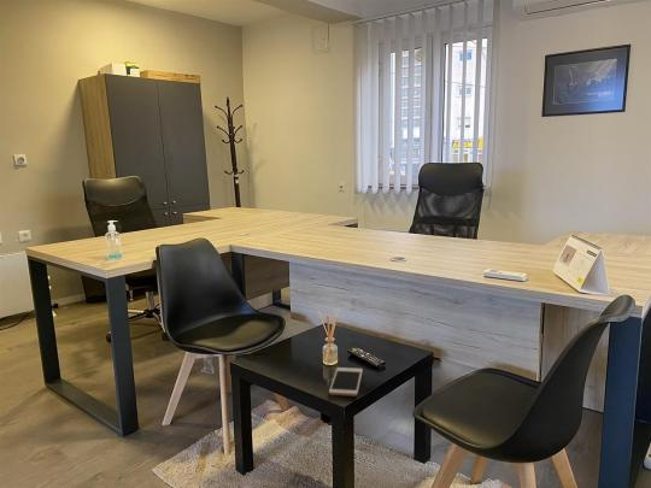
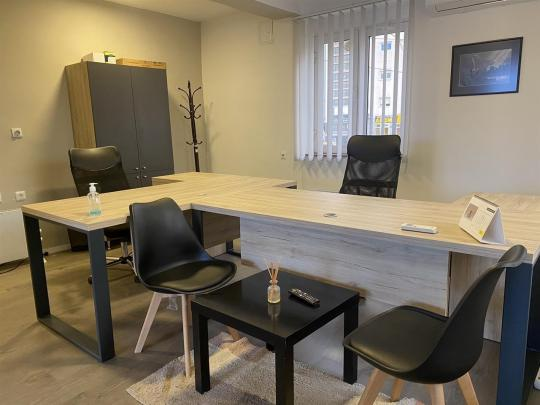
- cell phone [328,366,364,398]
